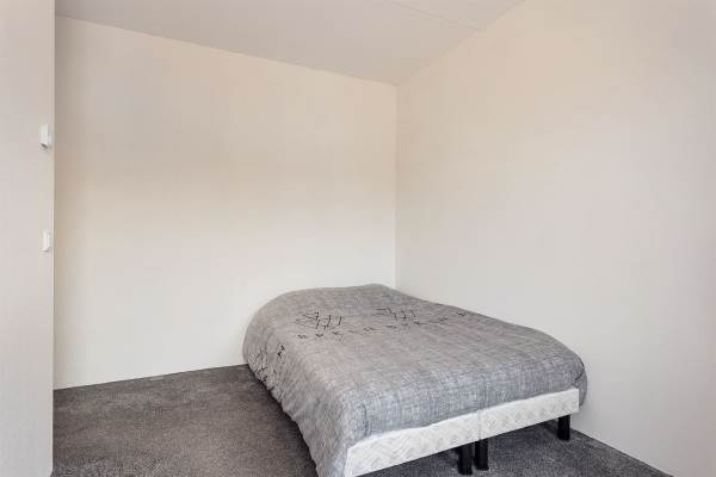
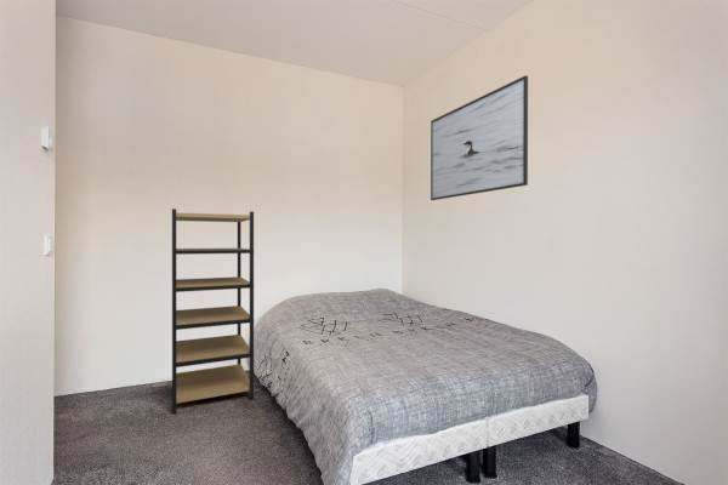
+ shelving unit [171,207,255,415]
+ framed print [430,74,529,201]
